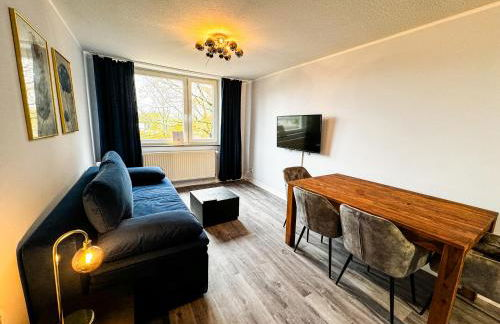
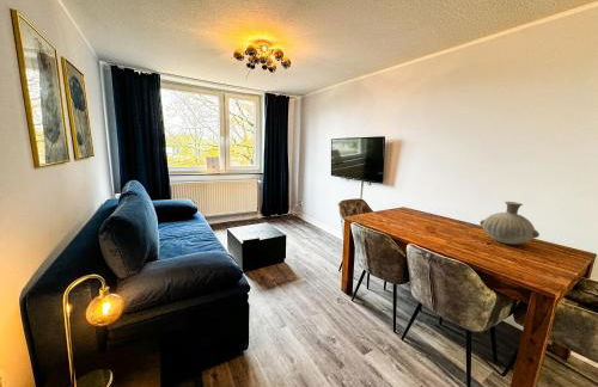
+ vase [478,201,541,246]
